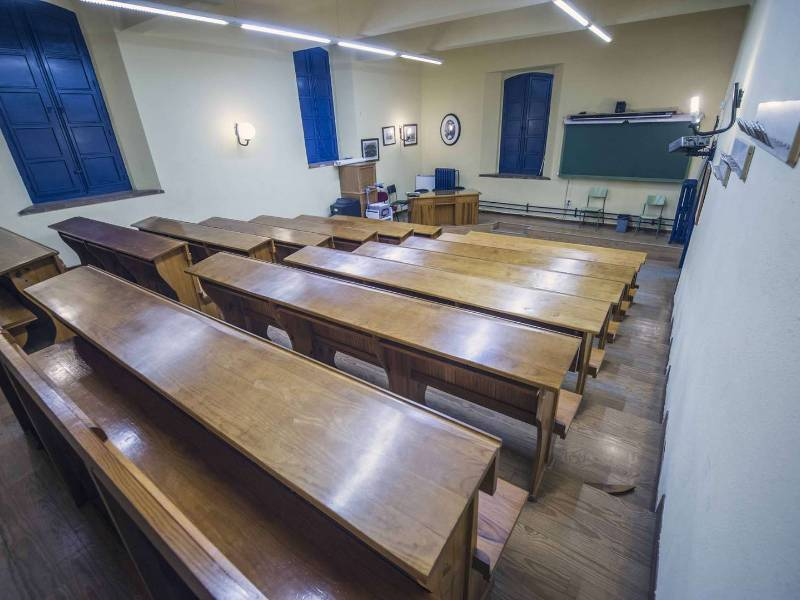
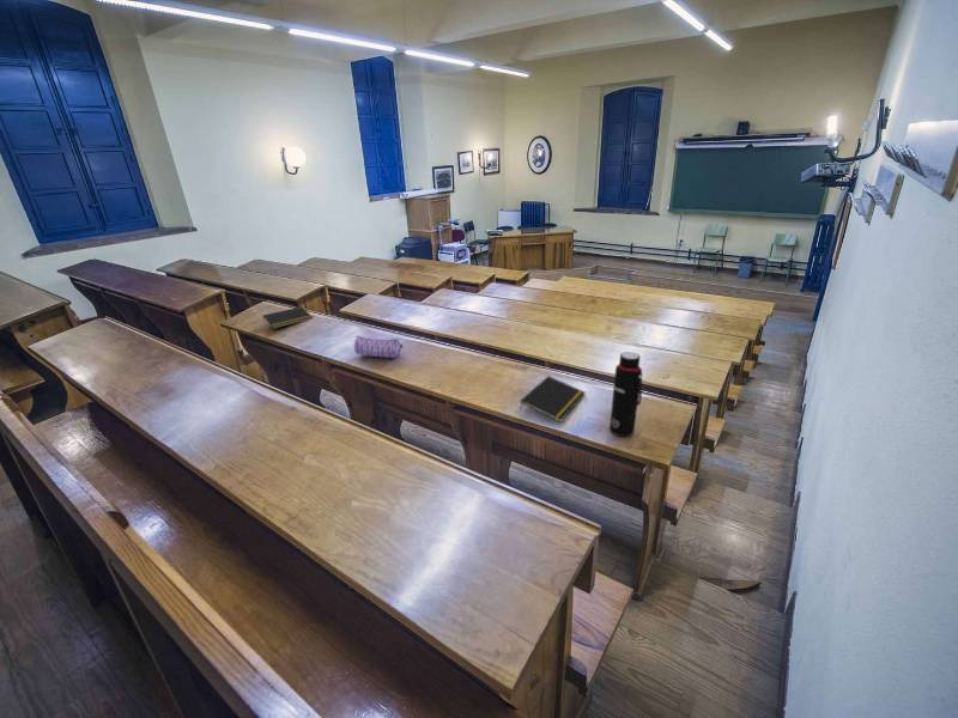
+ notepad [519,375,587,424]
+ pencil case [353,334,404,359]
+ water bottle [608,351,644,438]
+ notepad [262,305,314,329]
